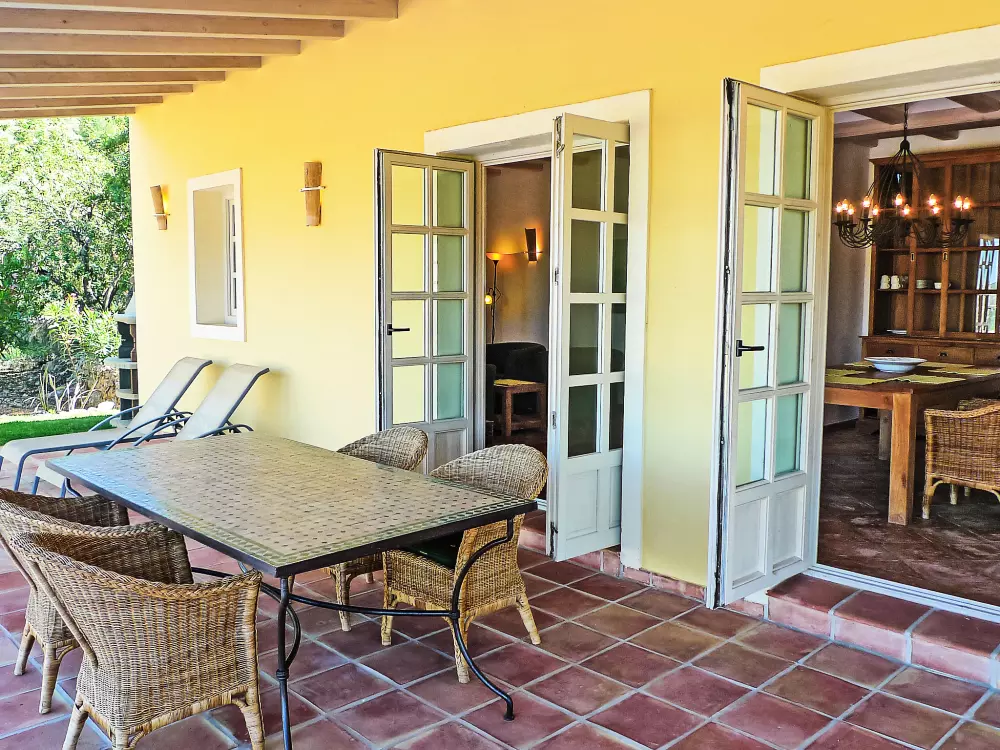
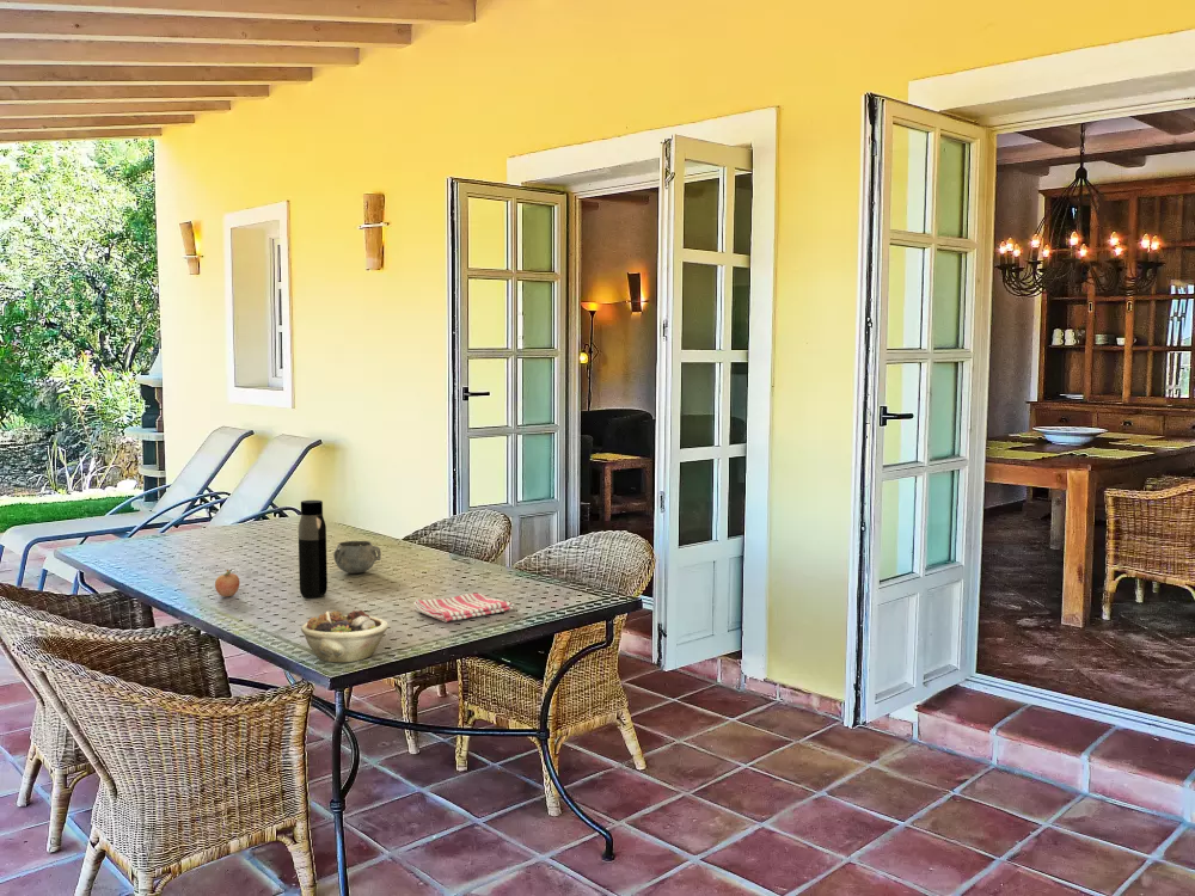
+ water bottle [298,499,329,599]
+ decorative bowl [332,540,382,575]
+ dish towel [413,593,515,622]
+ succulent planter [300,609,390,663]
+ fruit [214,569,241,599]
